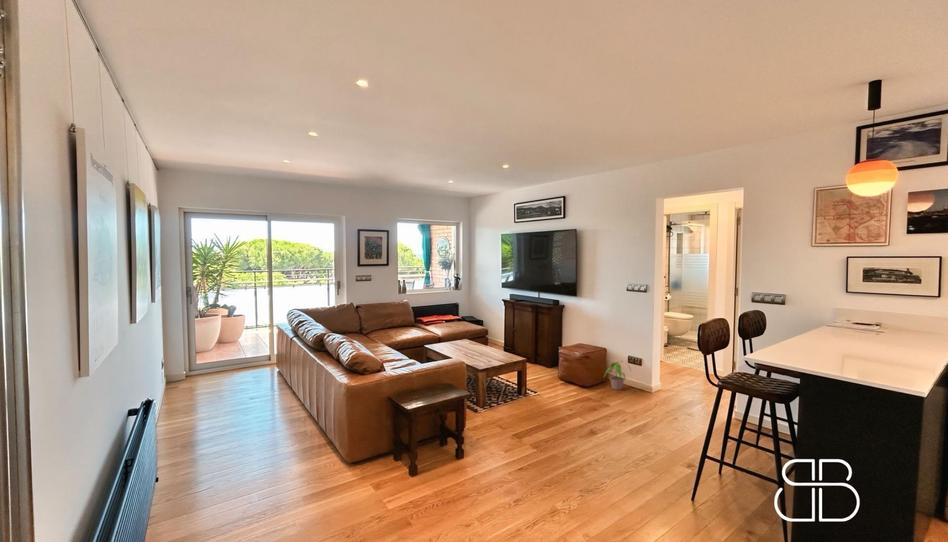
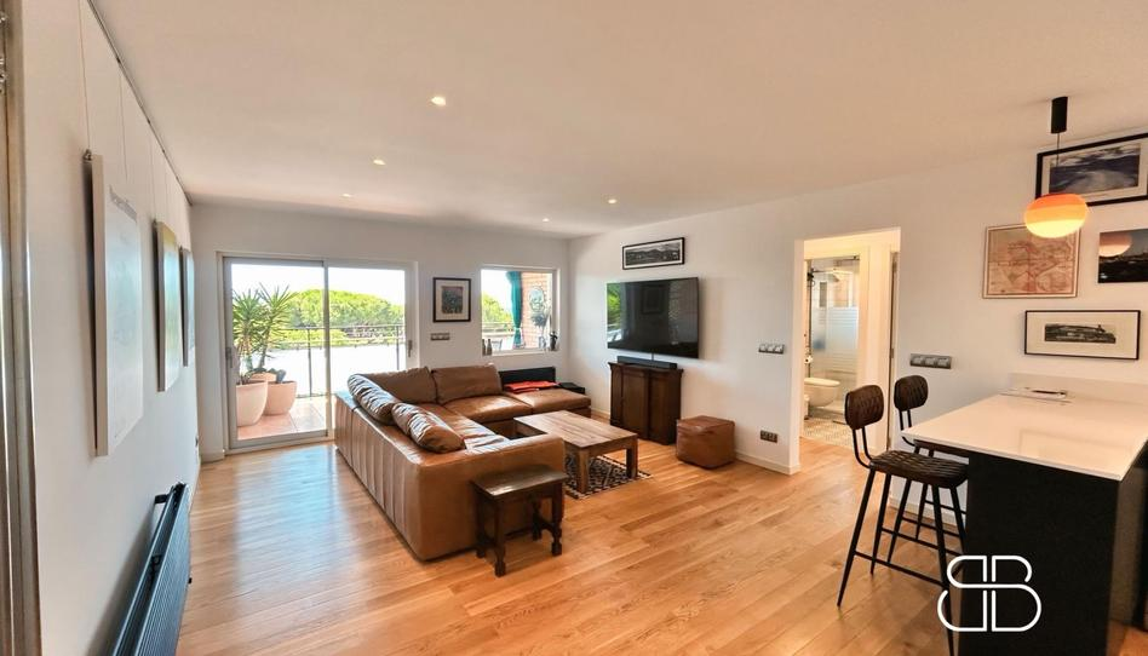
- potted plant [603,360,632,391]
